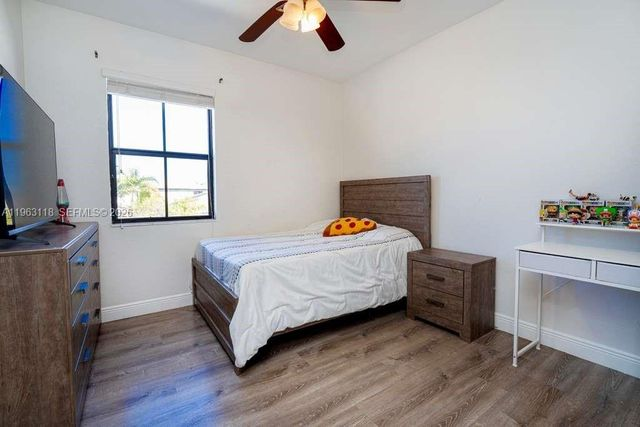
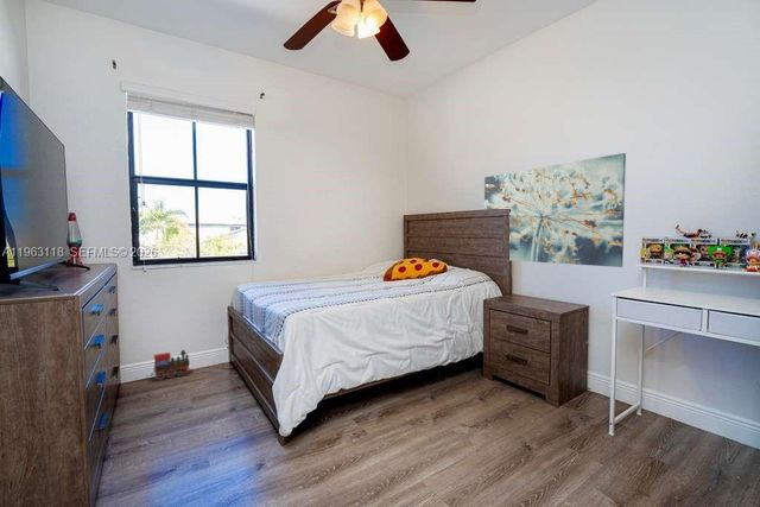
+ wall art [483,152,627,268]
+ toy train [150,349,195,381]
